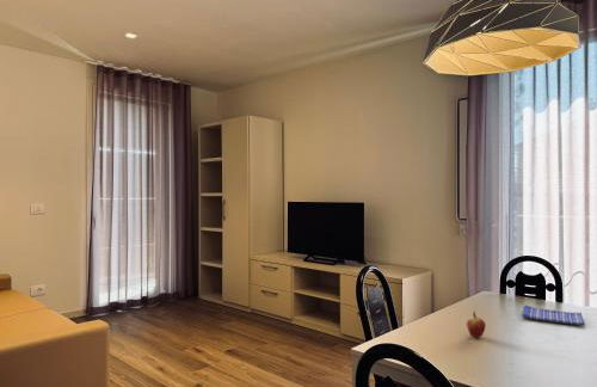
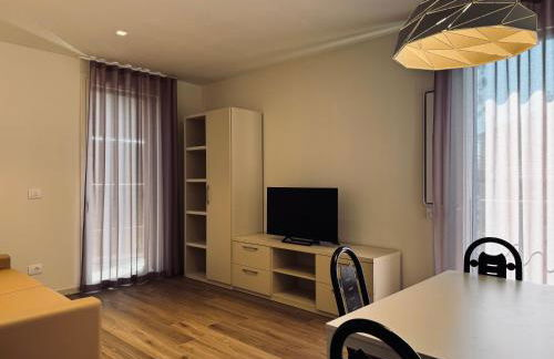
- dish towel [522,305,586,326]
- fruit [466,309,487,339]
